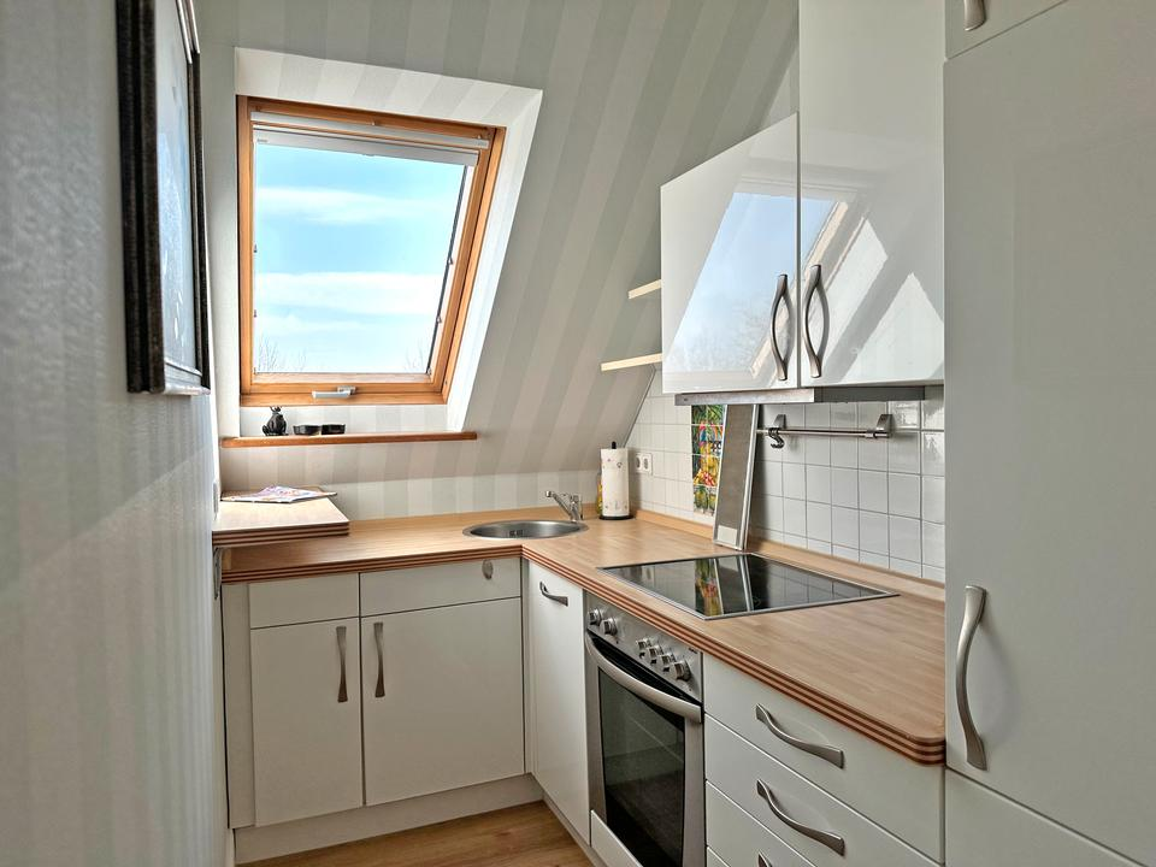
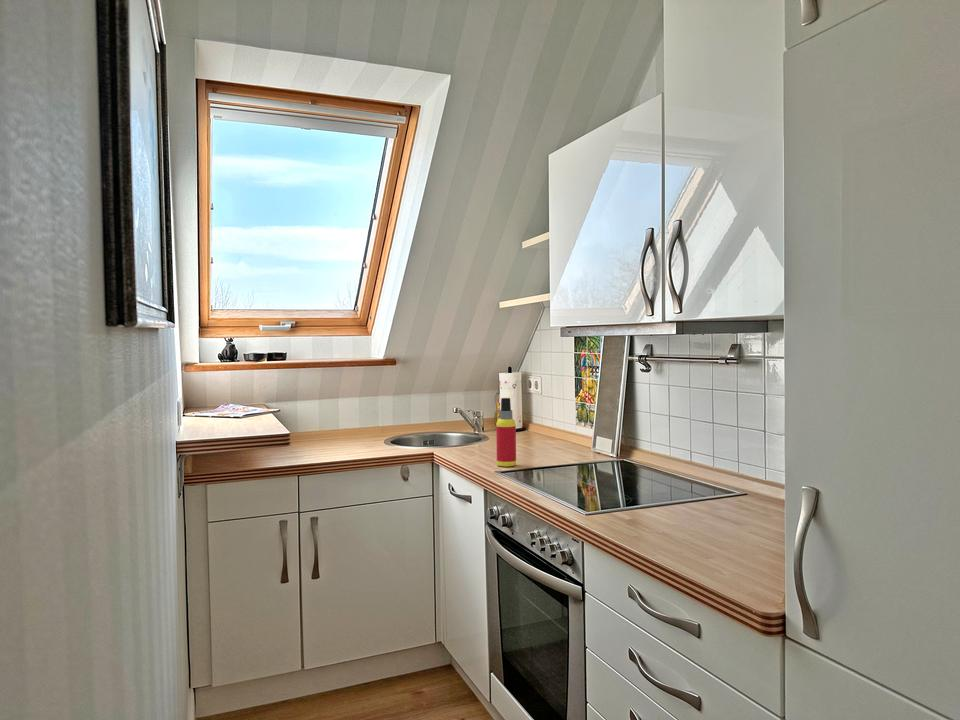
+ spray bottle [495,397,517,468]
